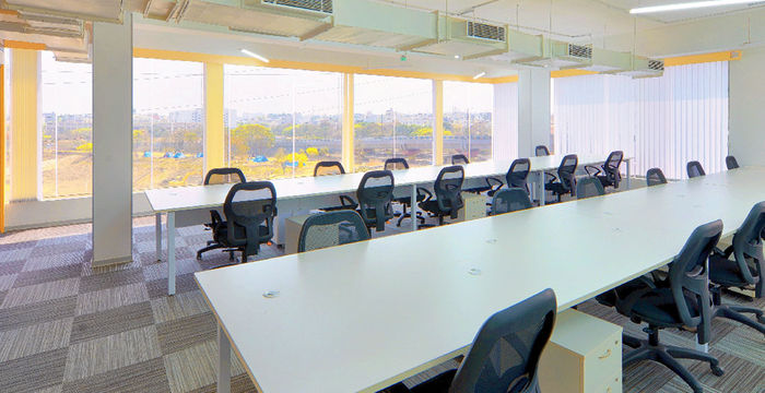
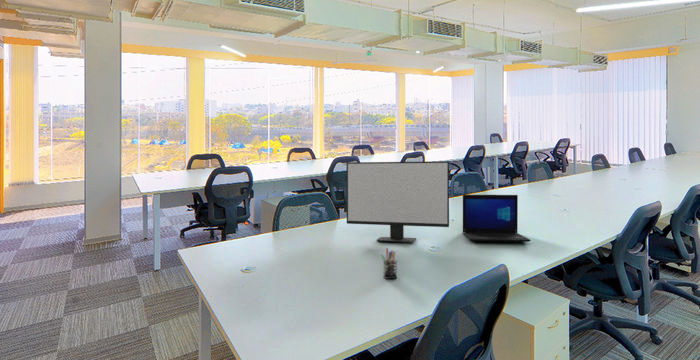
+ pen holder [380,247,398,280]
+ computer monitor [346,160,450,244]
+ laptop [462,194,532,243]
